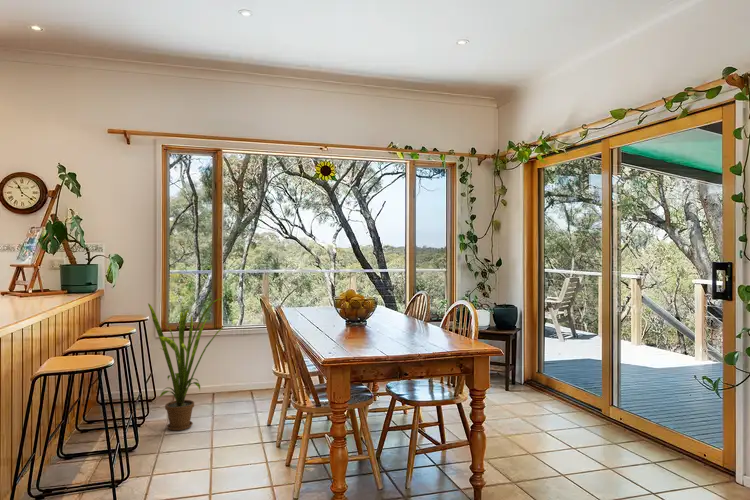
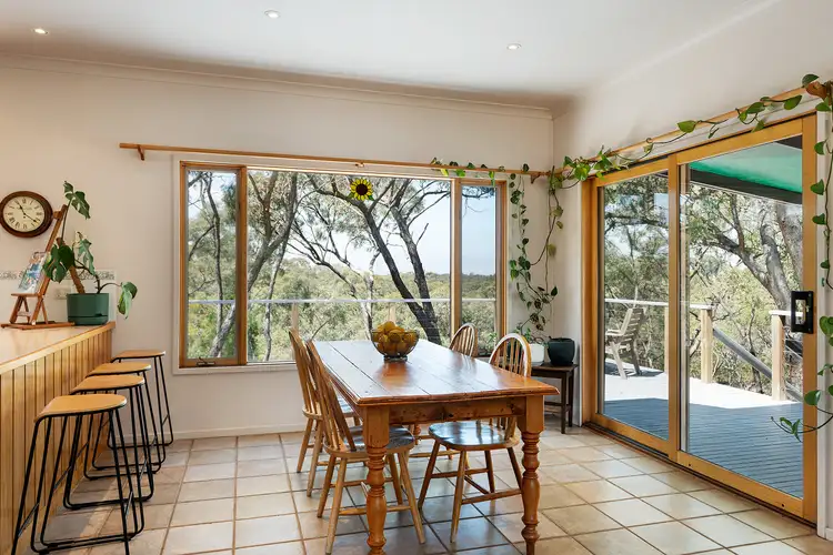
- house plant [147,297,225,432]
